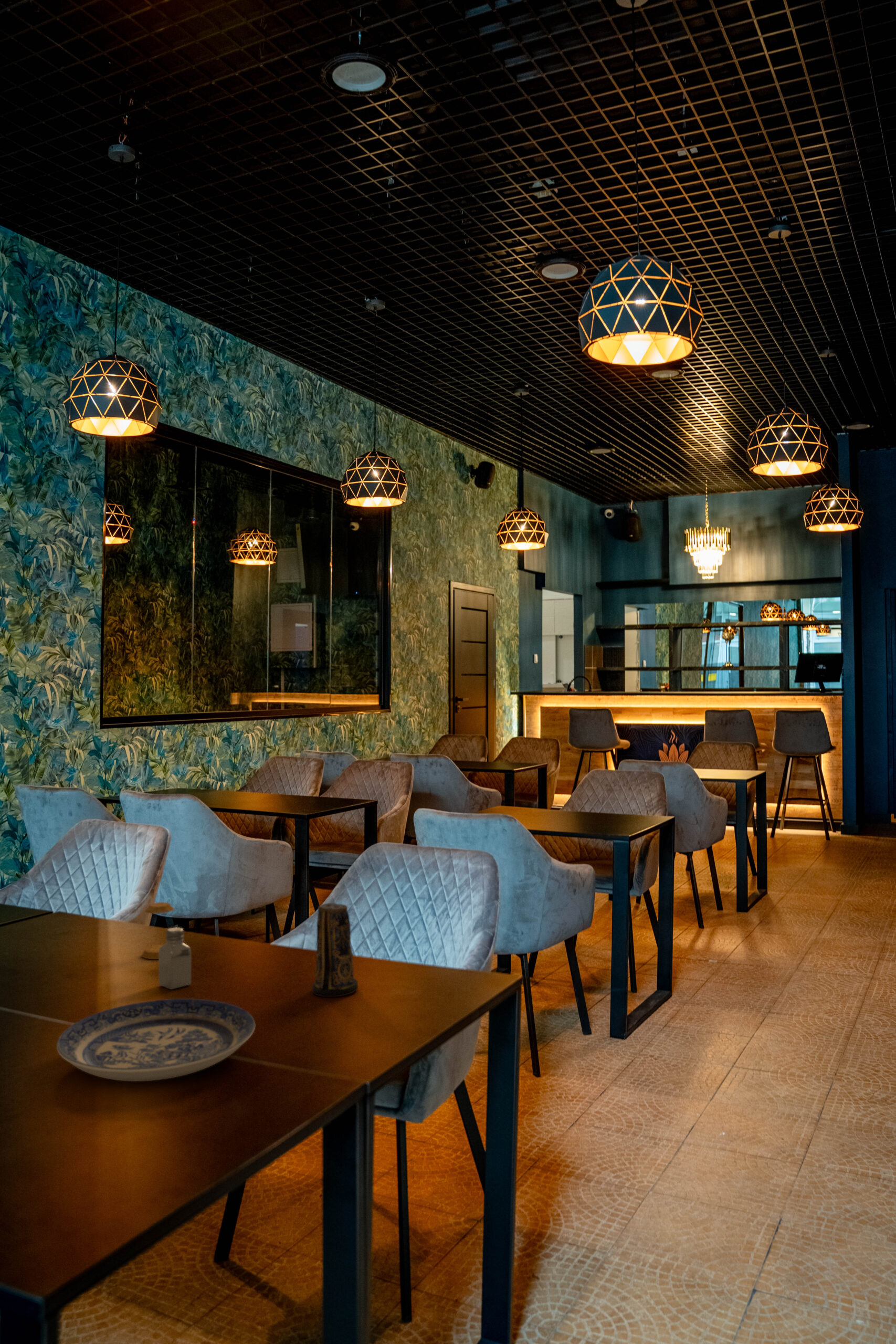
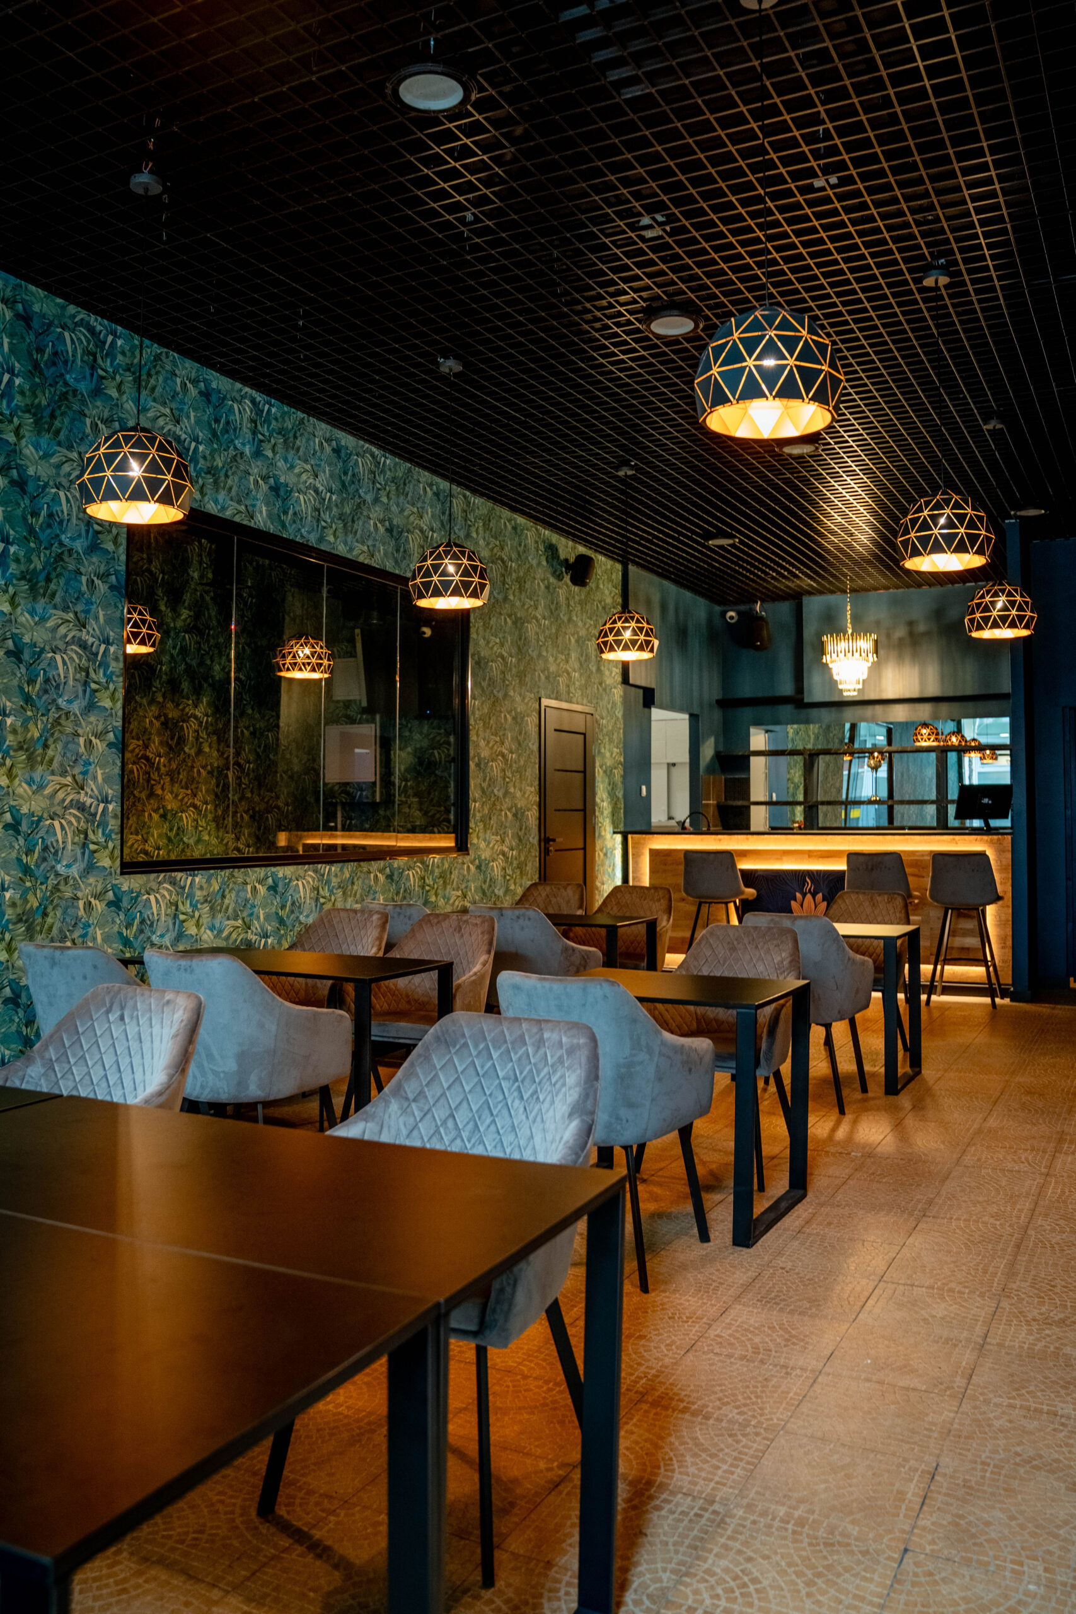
- candle [312,902,359,997]
- saltshaker [158,927,192,990]
- plate [56,998,256,1082]
- salt shaker [141,902,175,960]
